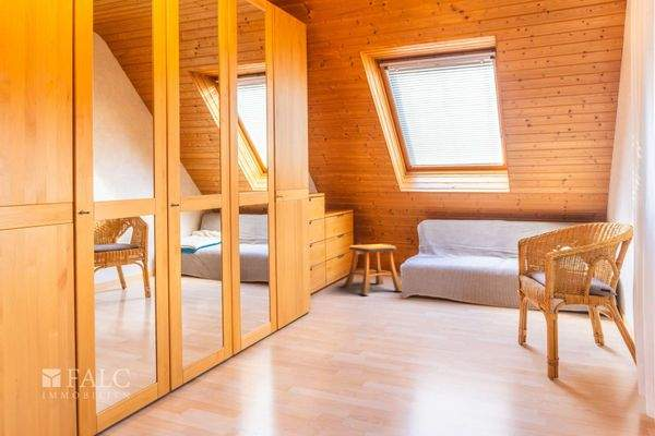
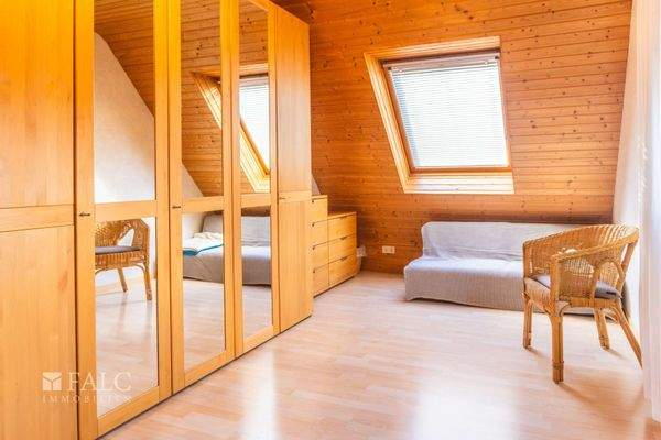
- stool [343,243,405,295]
